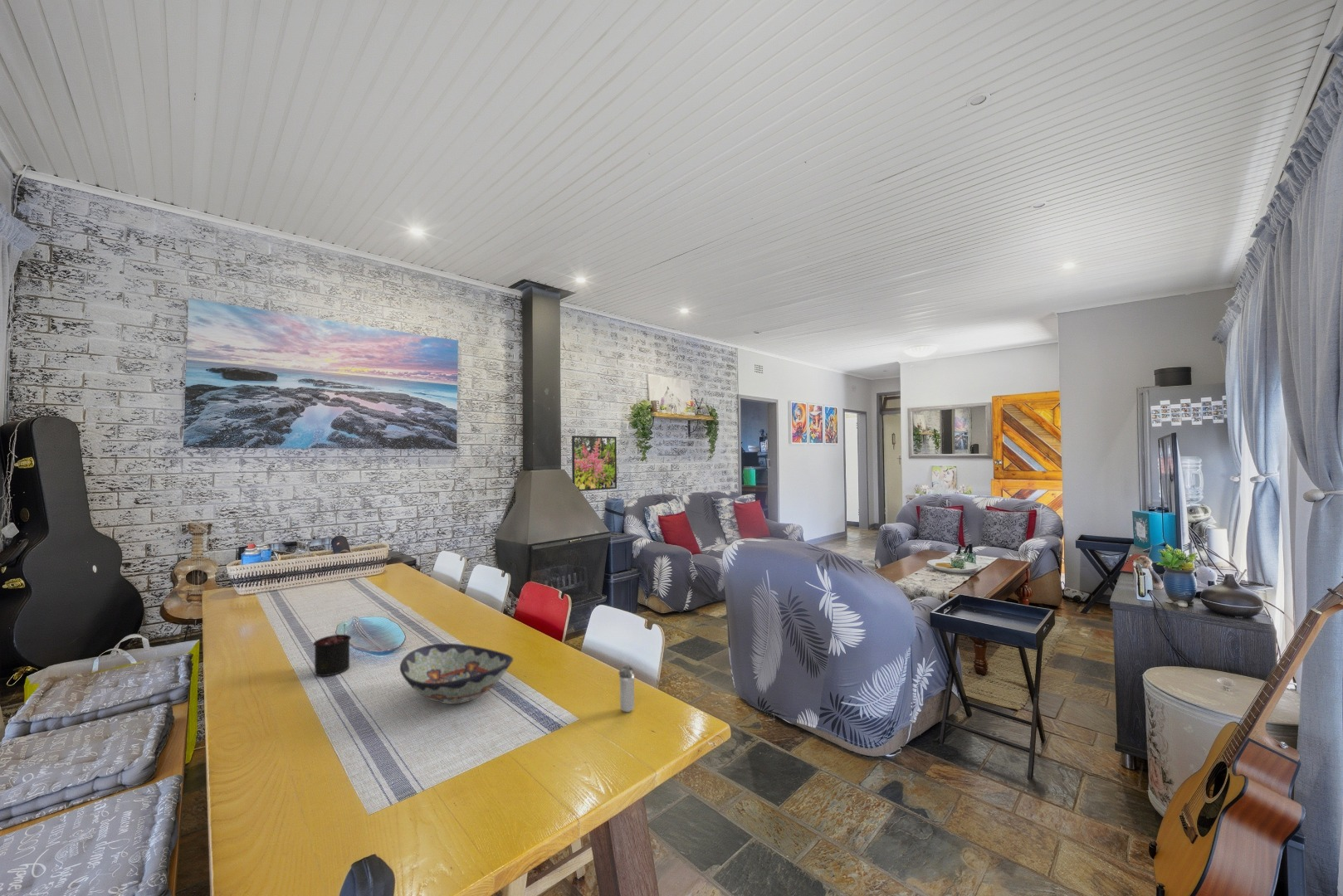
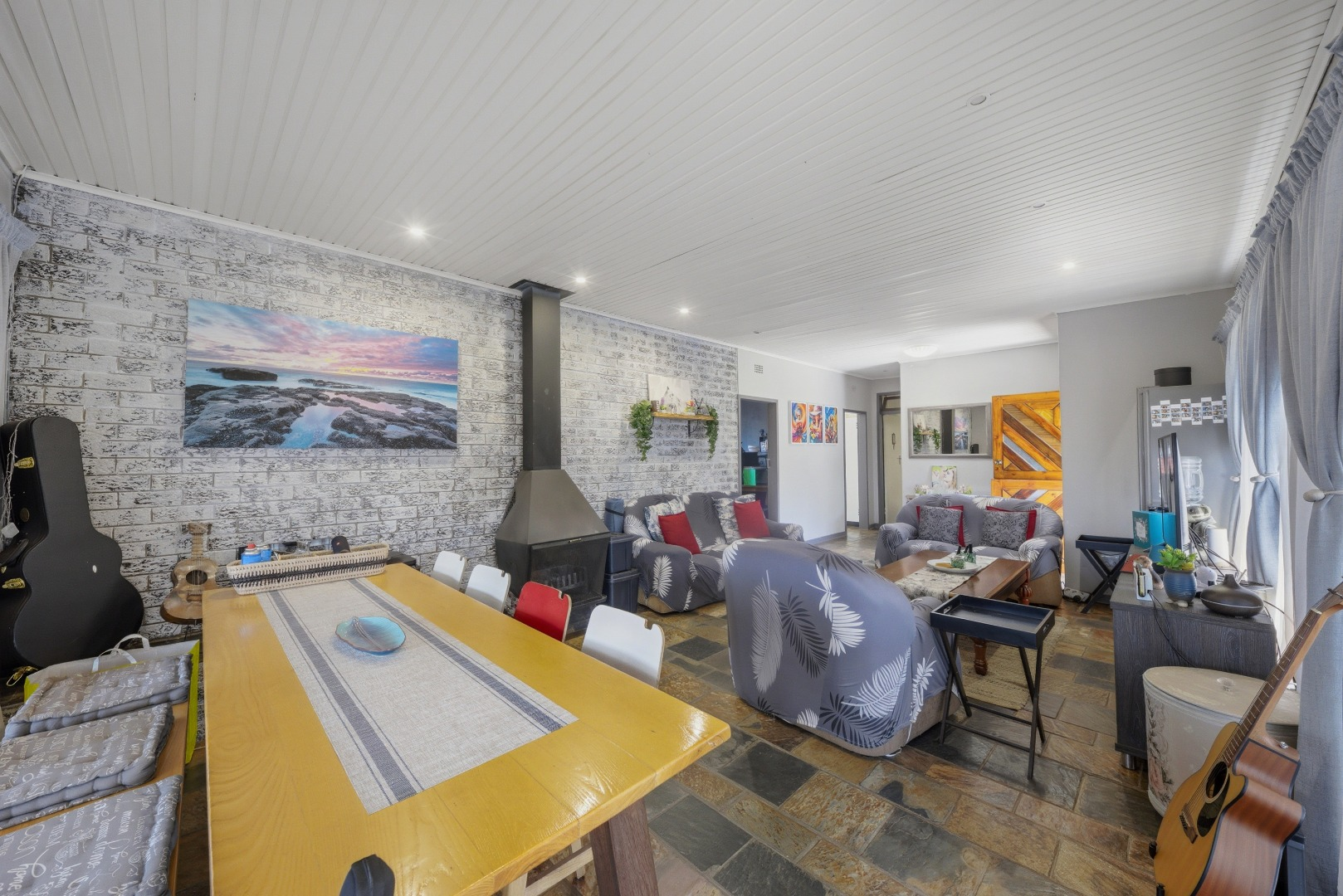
- decorative bowl [399,643,514,704]
- shaker [618,665,635,713]
- candle [312,623,352,677]
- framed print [571,435,618,492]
